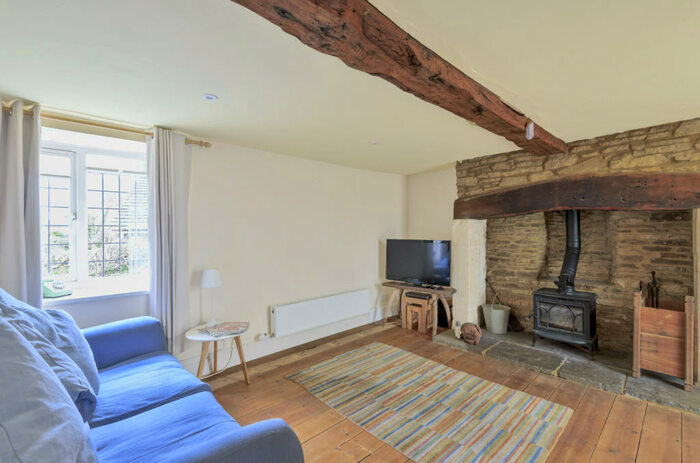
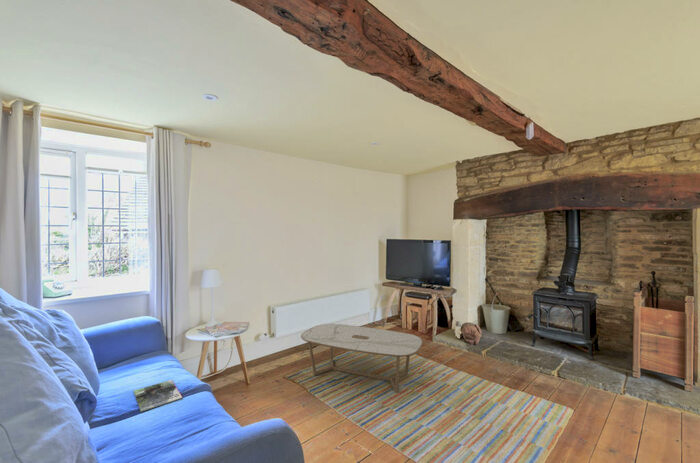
+ coffee table [300,323,424,394]
+ magazine [133,379,183,413]
